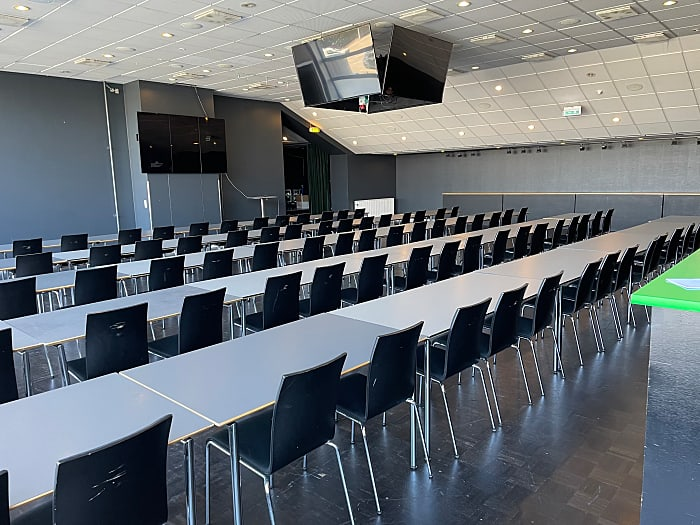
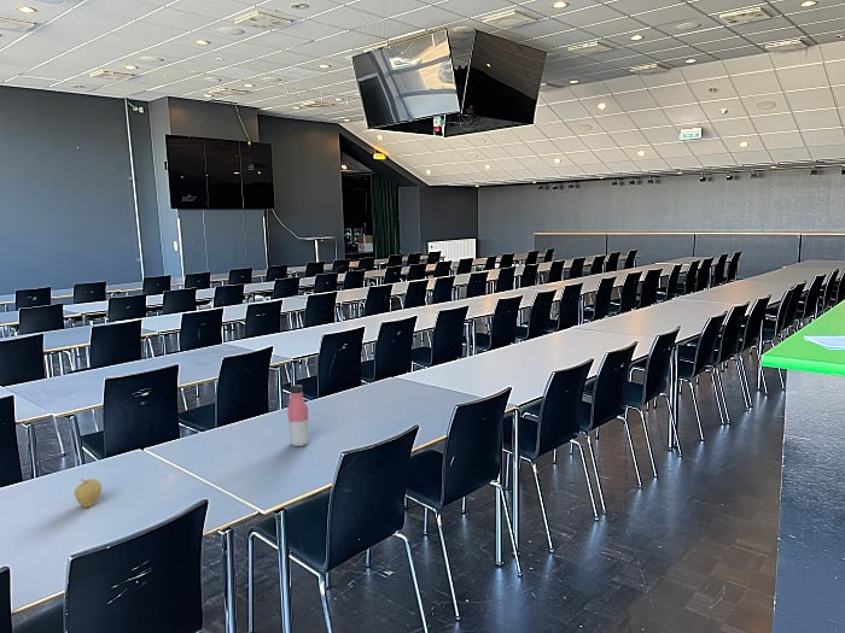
+ fruit [74,477,103,508]
+ water bottle [286,383,311,447]
